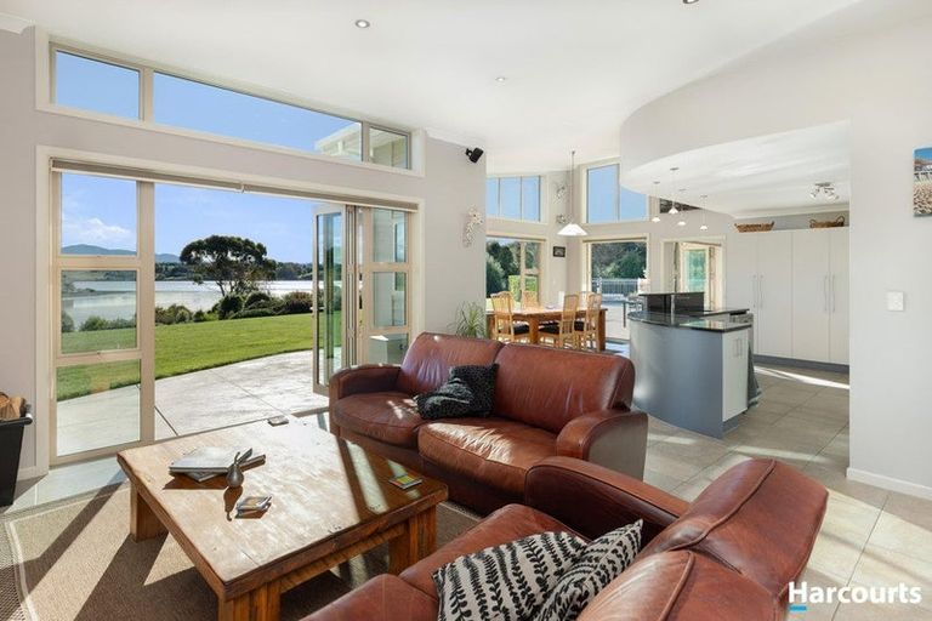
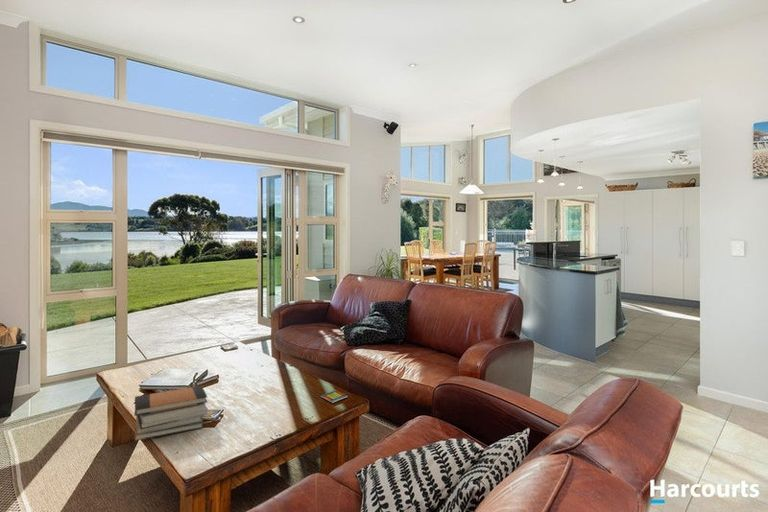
+ book stack [133,385,209,442]
